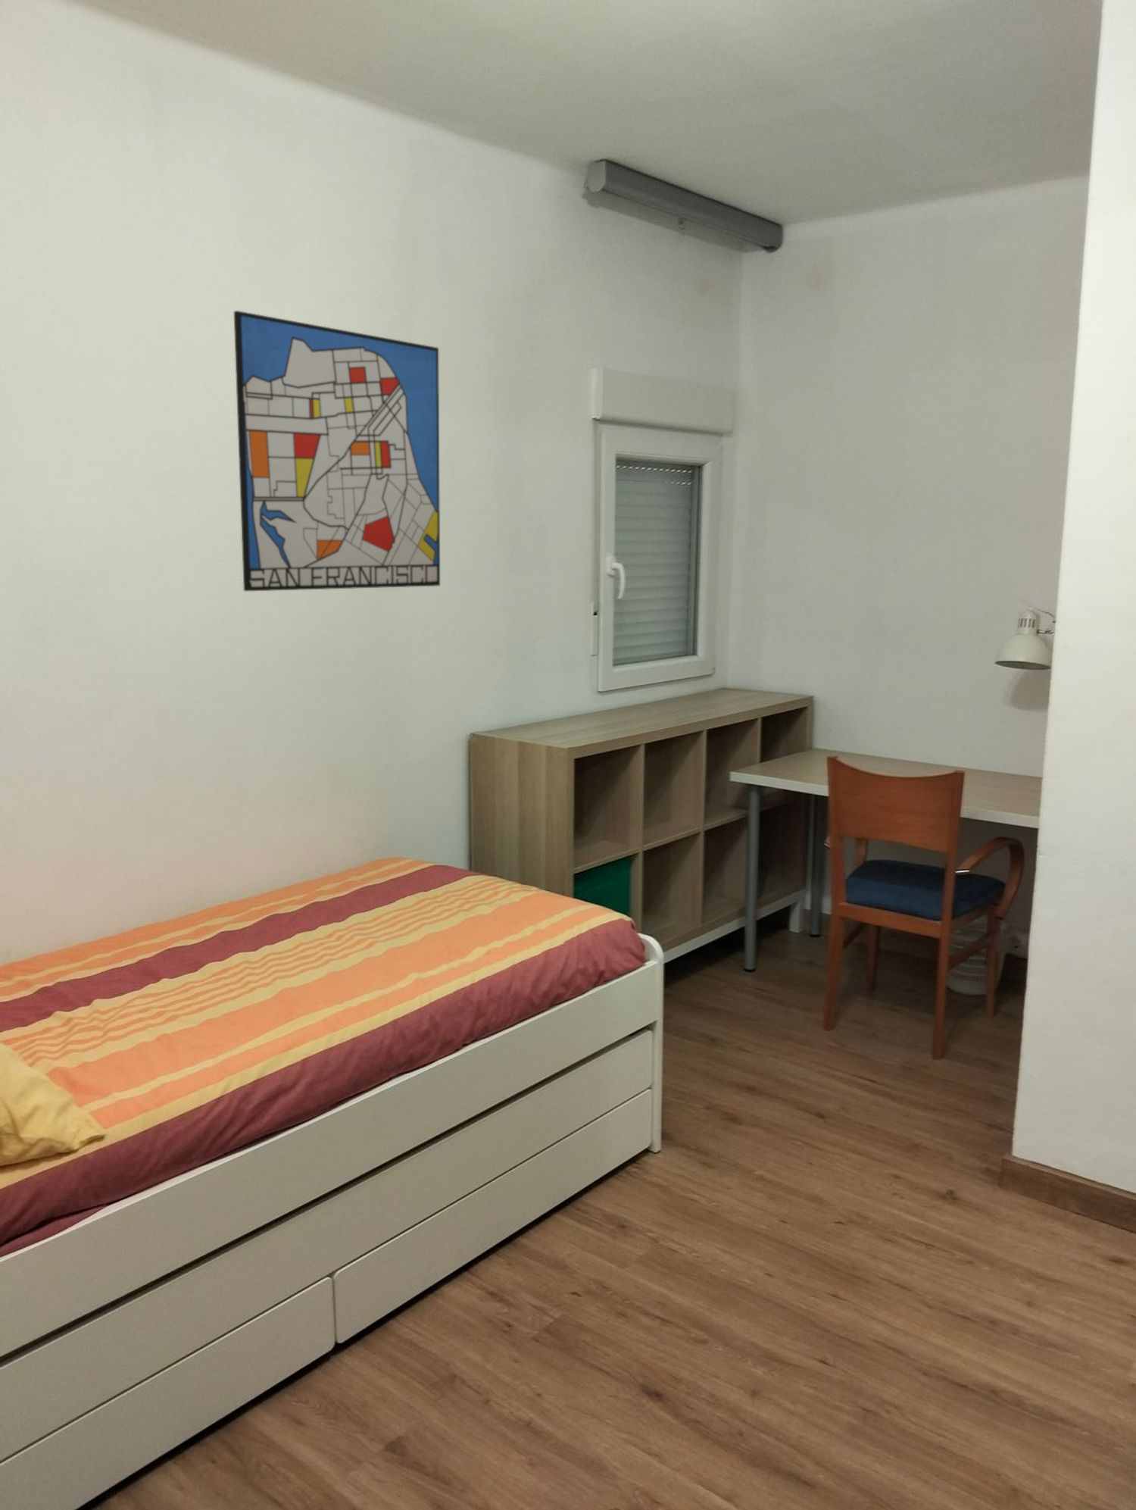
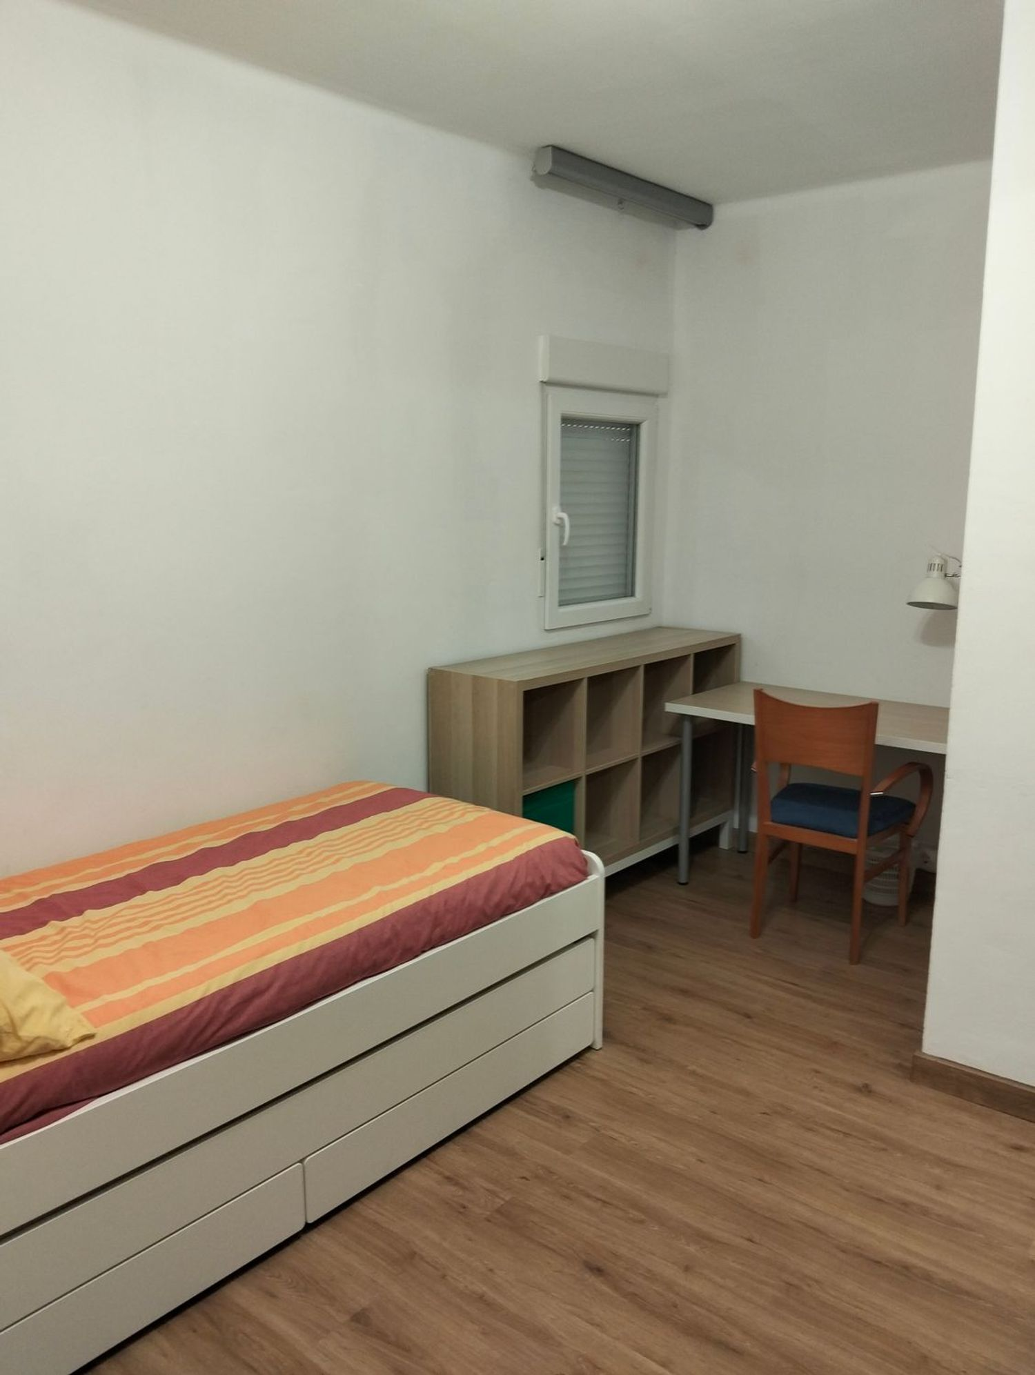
- wall art [233,310,440,592]
